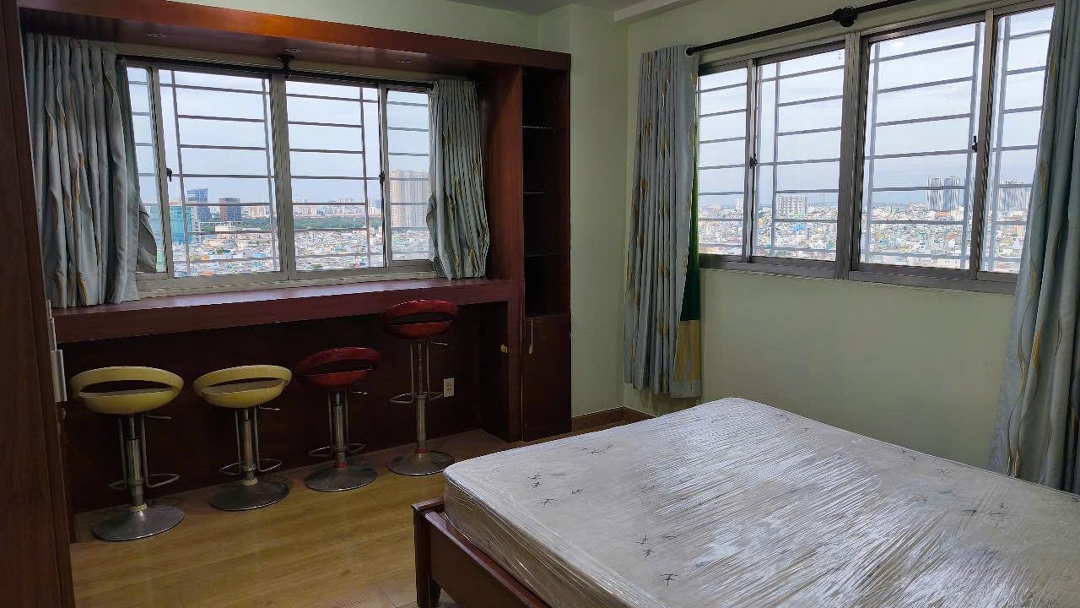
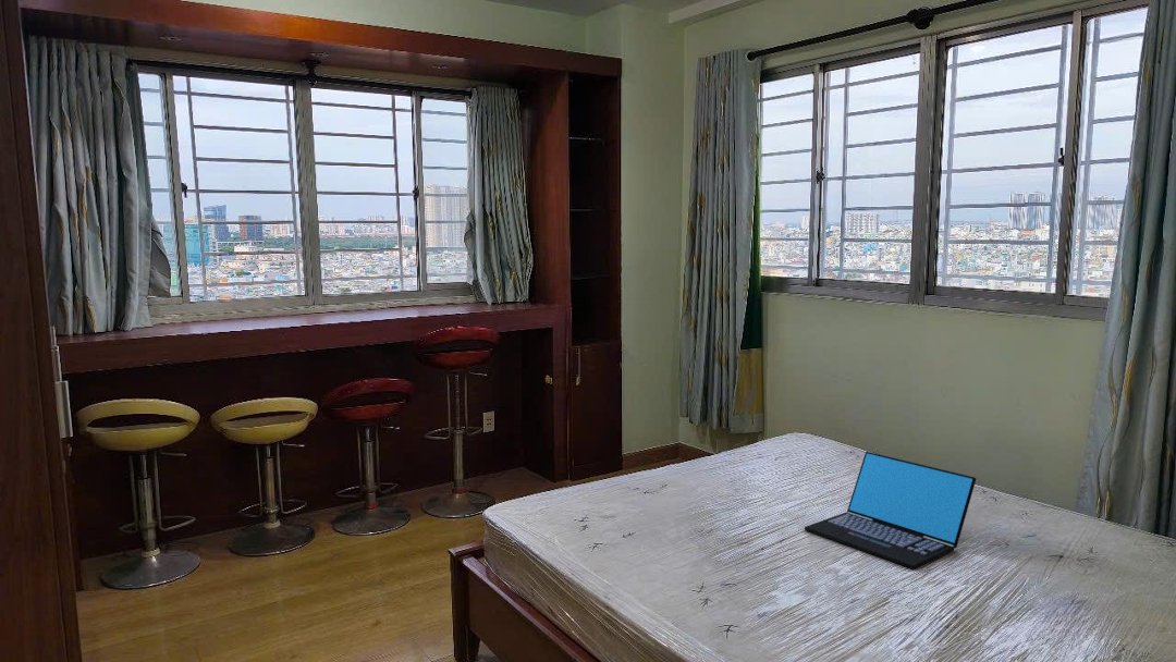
+ laptop [804,451,977,571]
